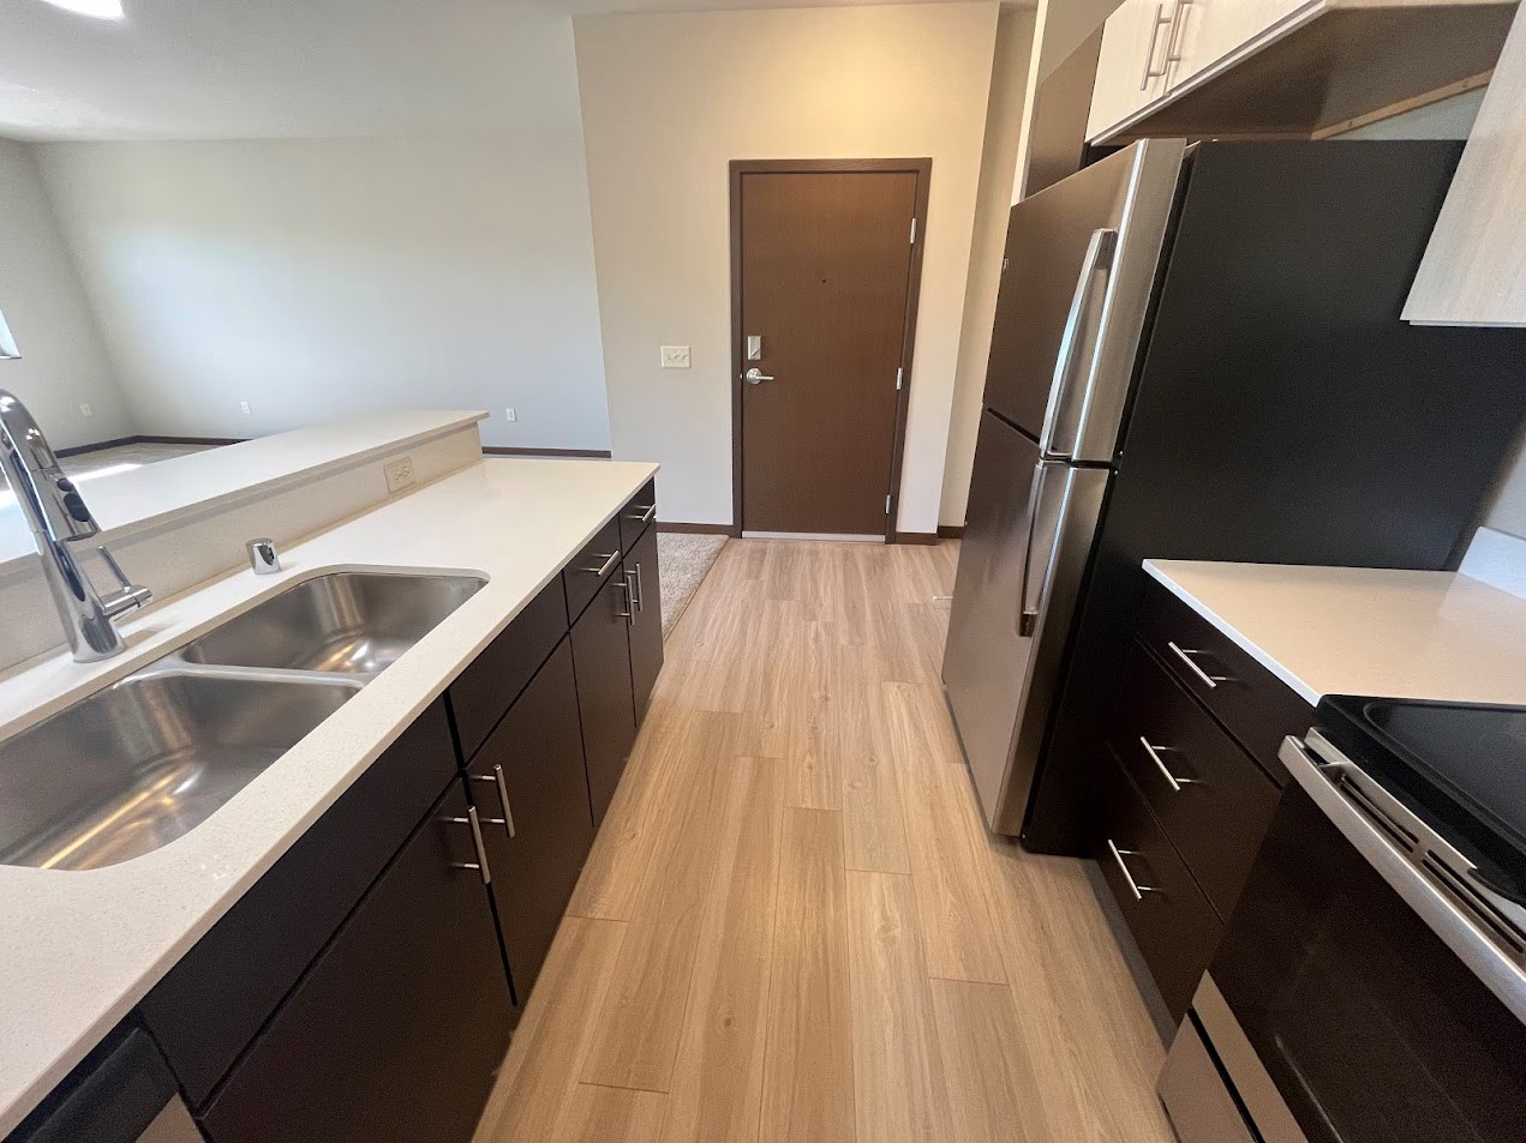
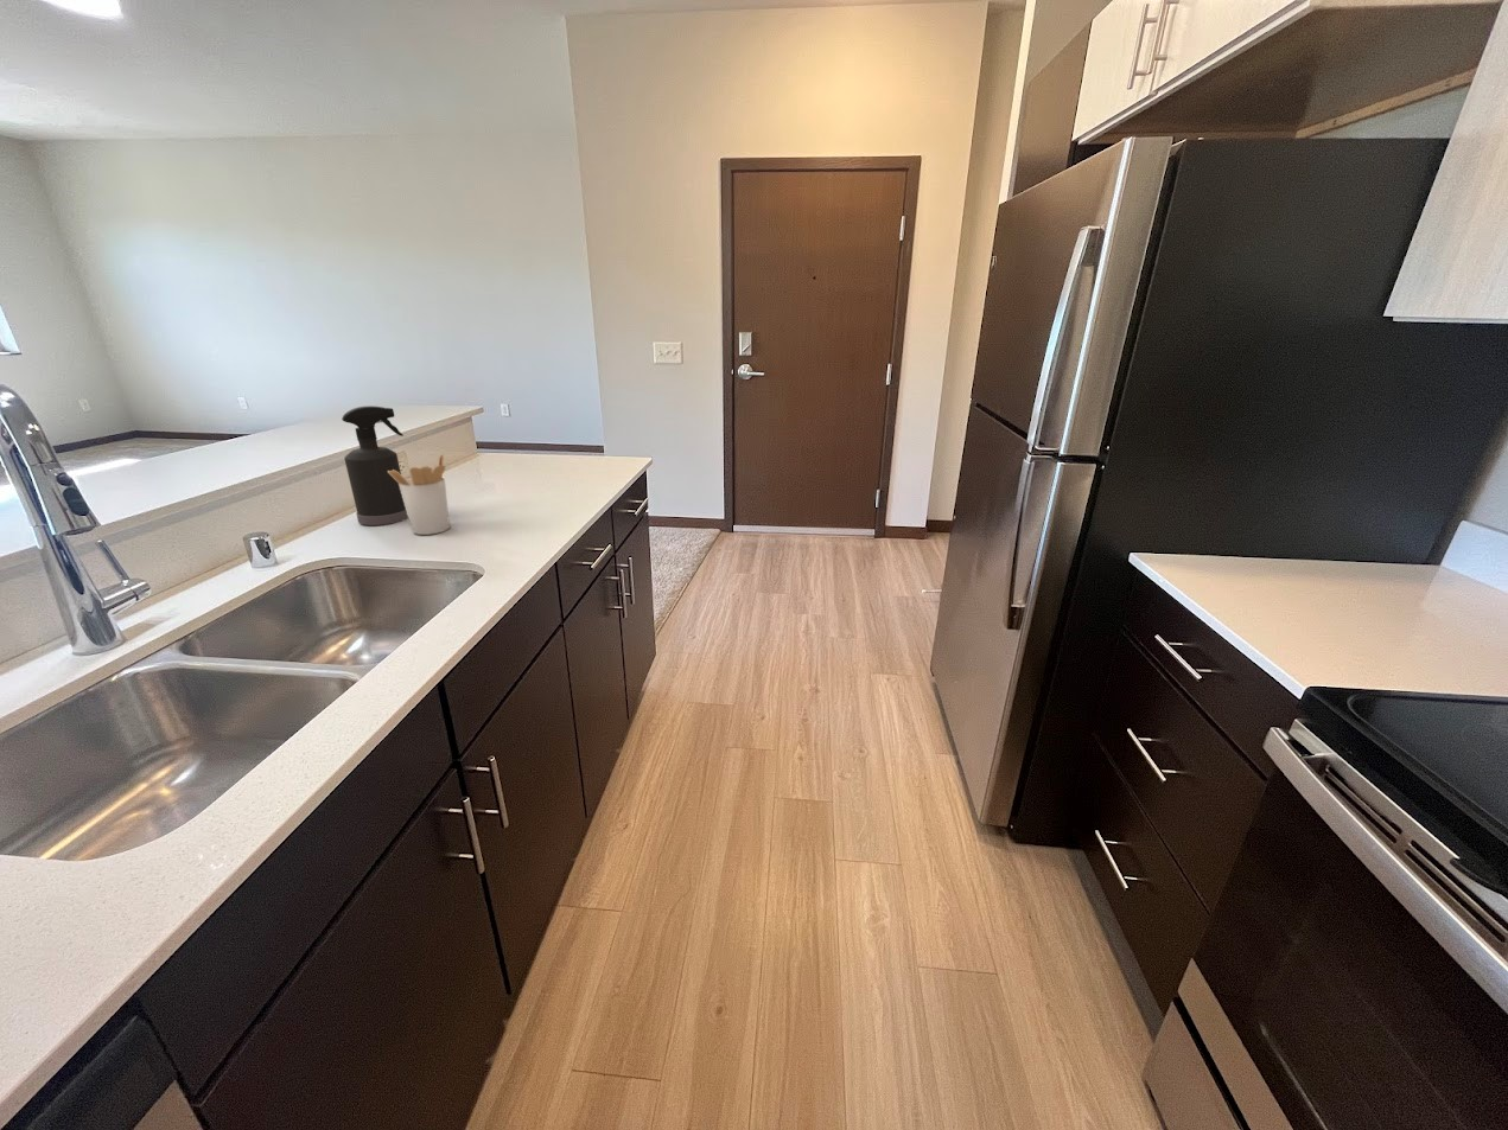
+ spray bottle [341,406,410,527]
+ utensil holder [388,452,451,537]
